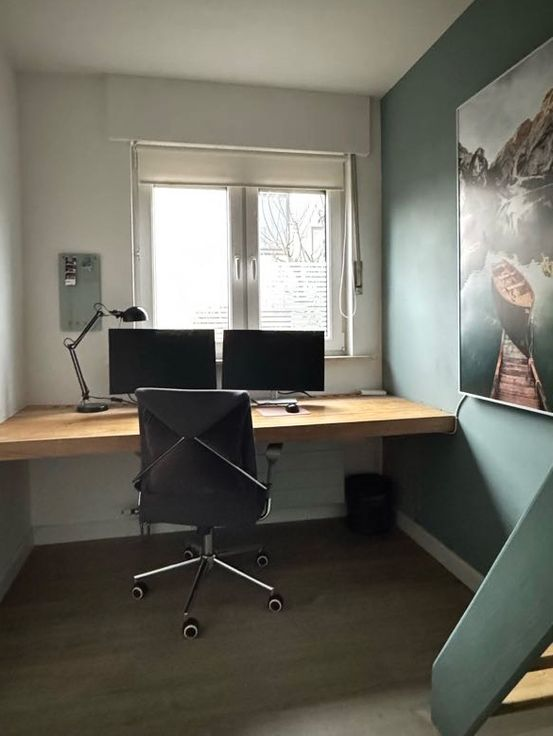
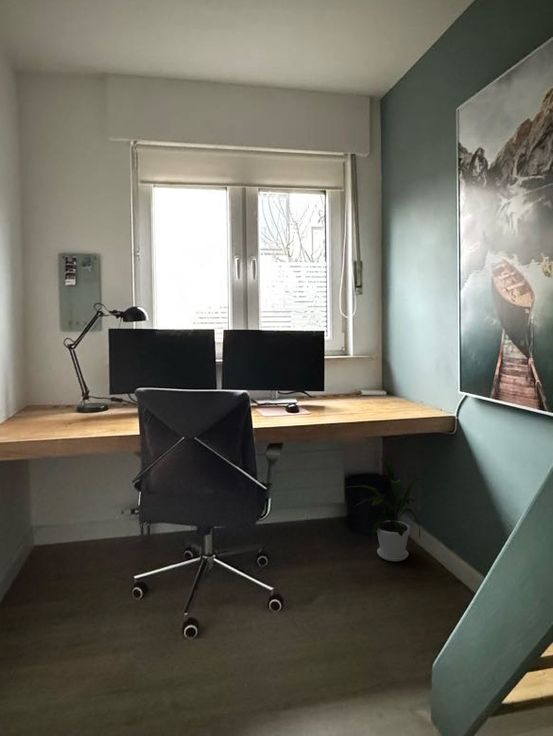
+ house plant [343,457,424,562]
